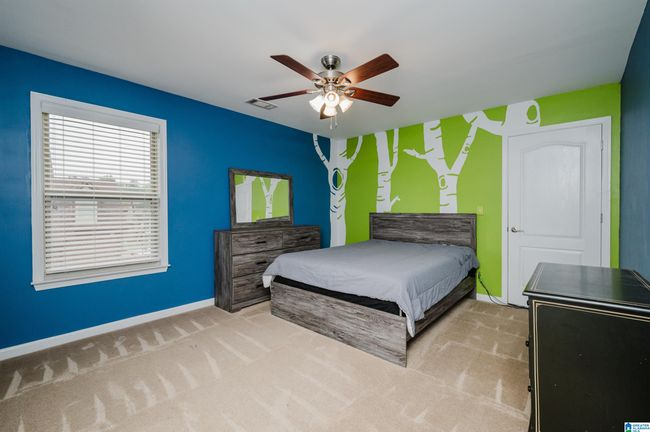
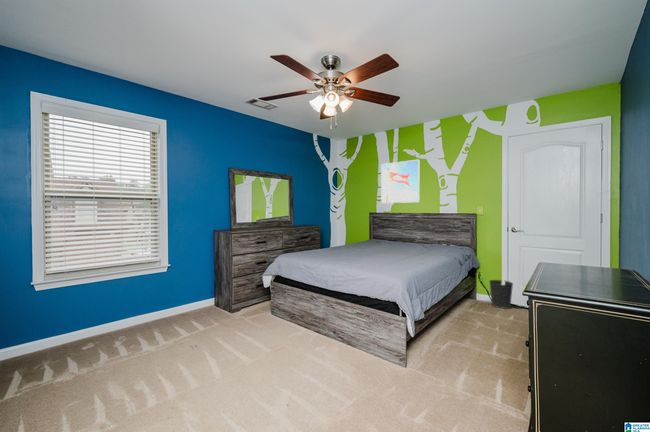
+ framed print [380,158,420,204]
+ wastebasket [488,279,514,310]
